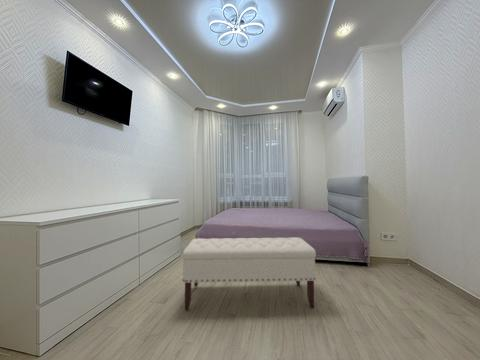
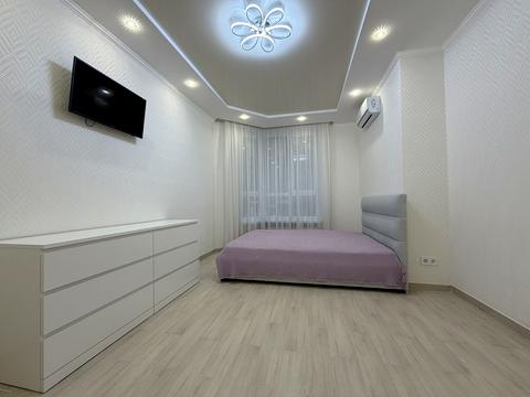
- bench [181,236,317,311]
